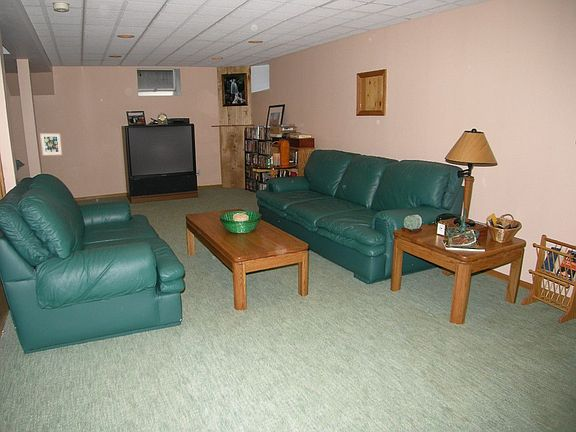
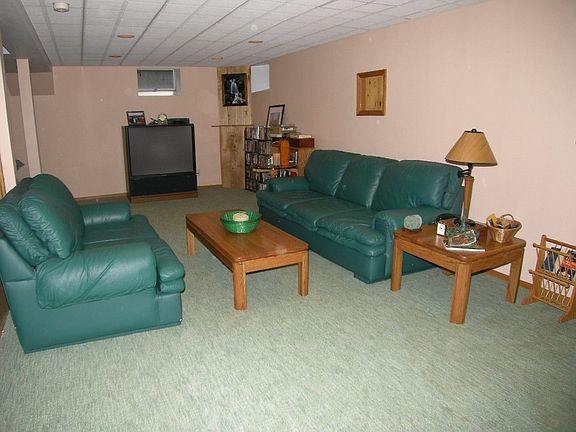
- wall art [39,132,64,157]
